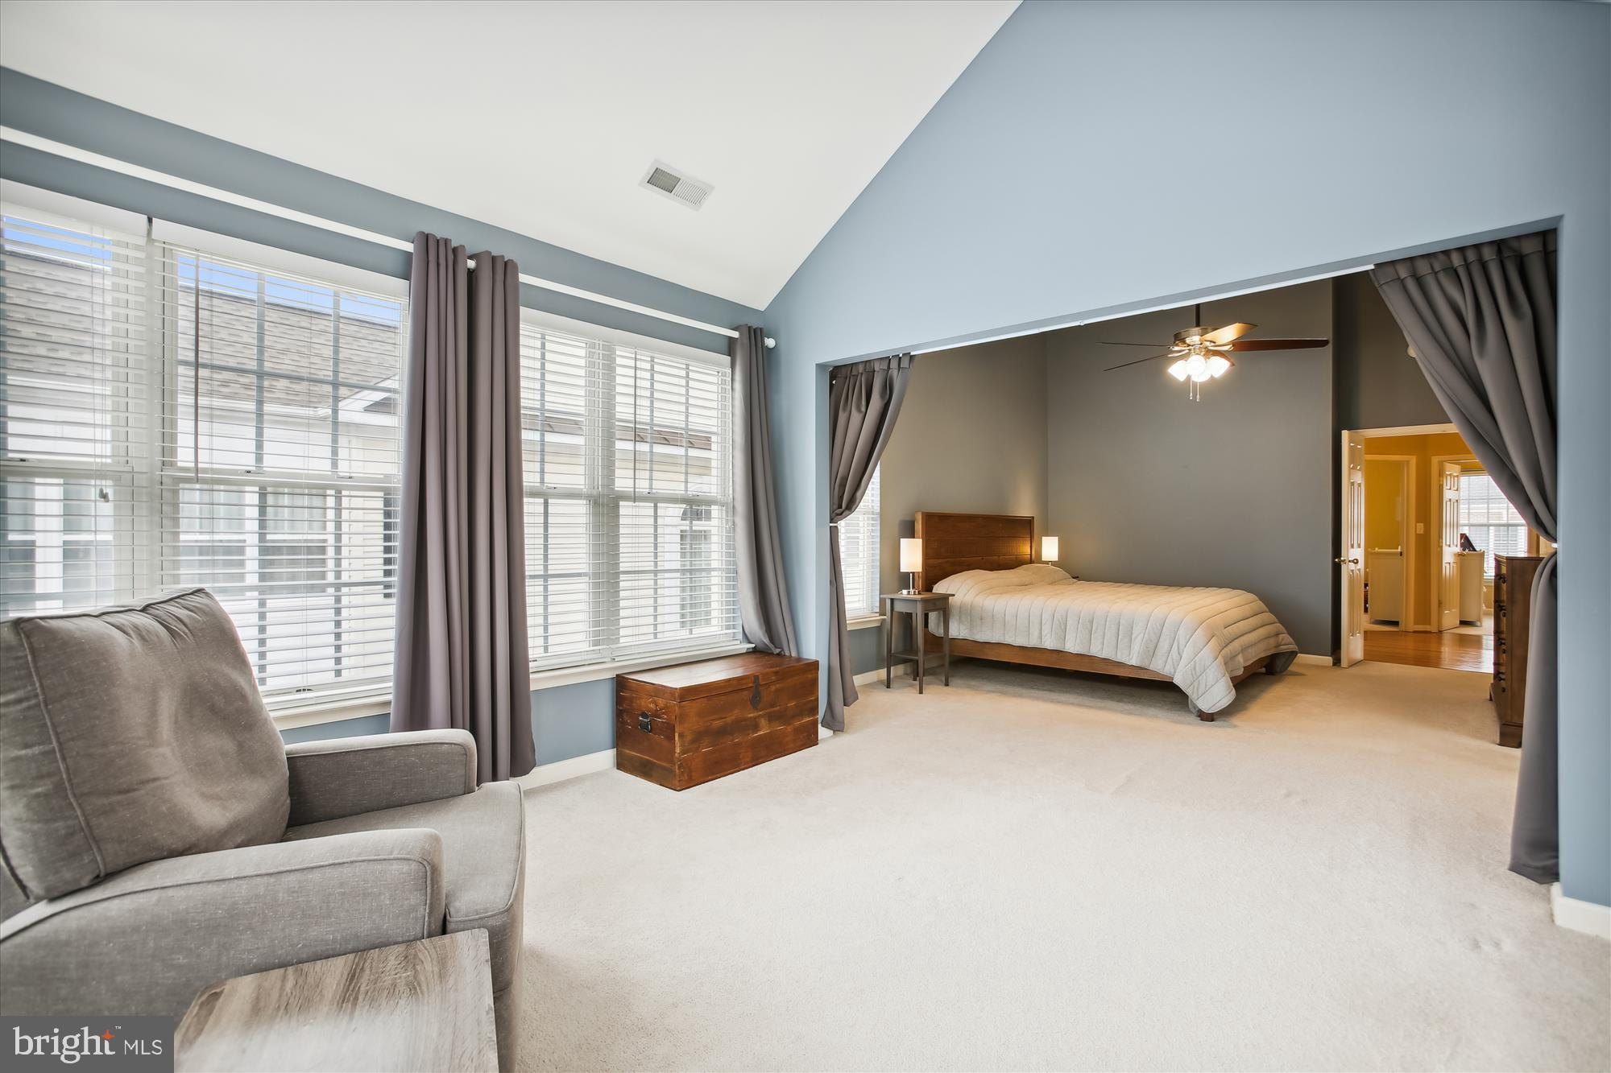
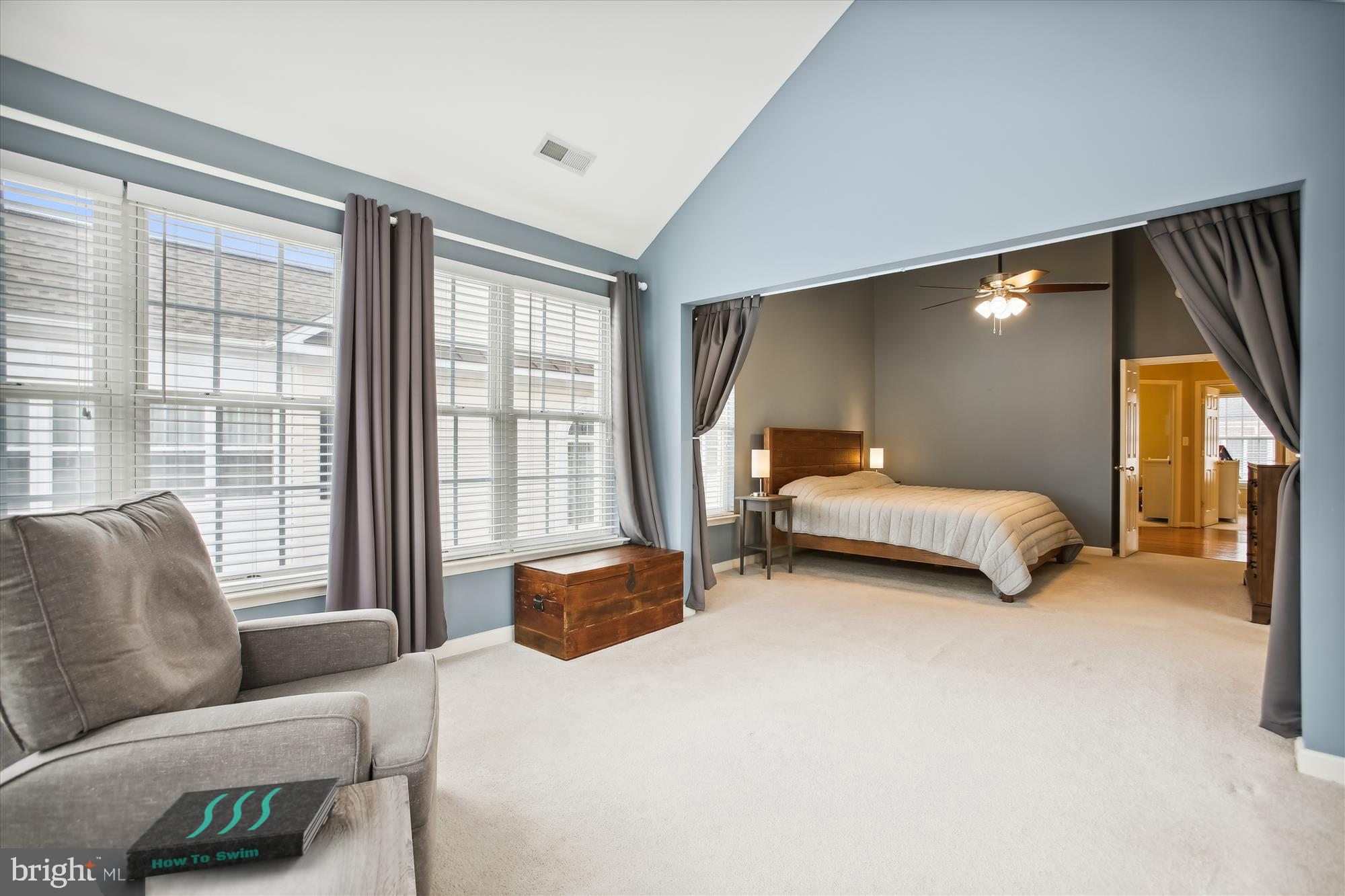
+ book [126,777,340,881]
